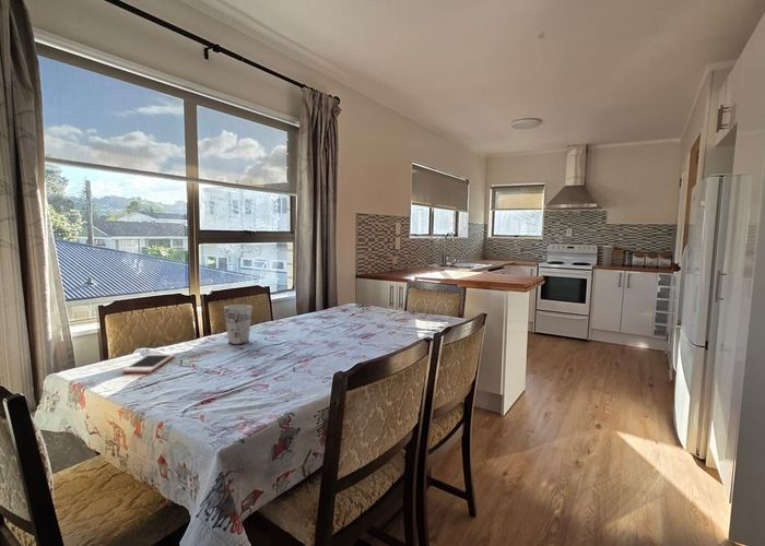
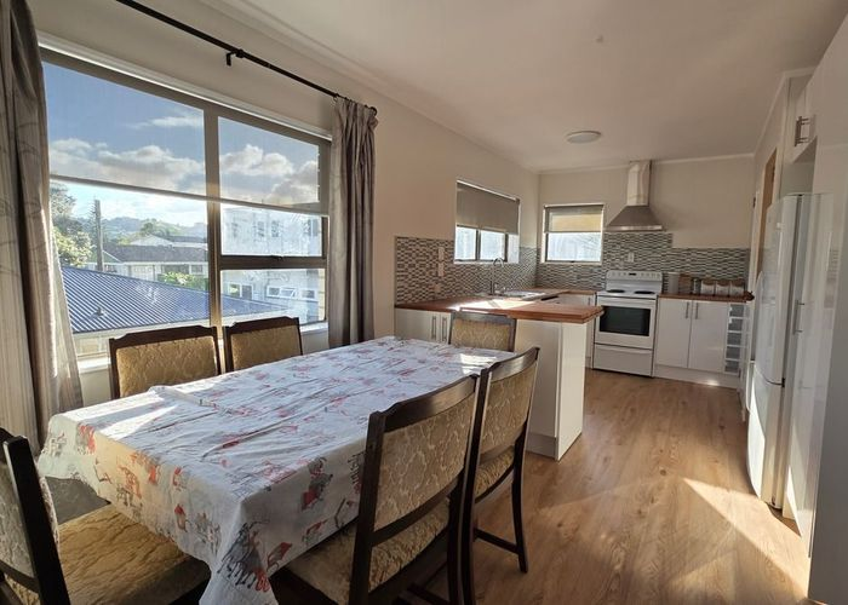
- cup [223,304,254,345]
- cell phone [121,353,176,373]
